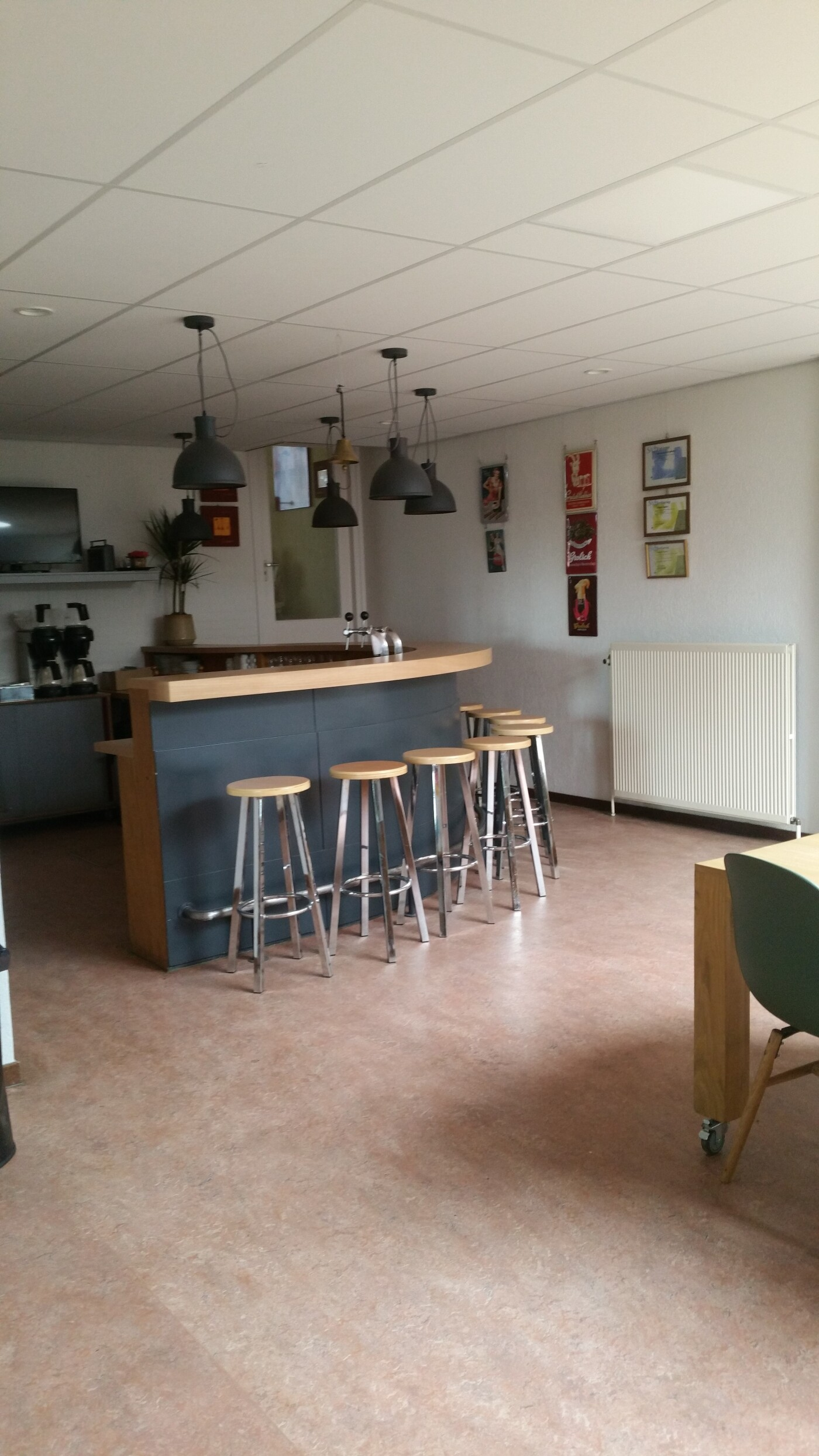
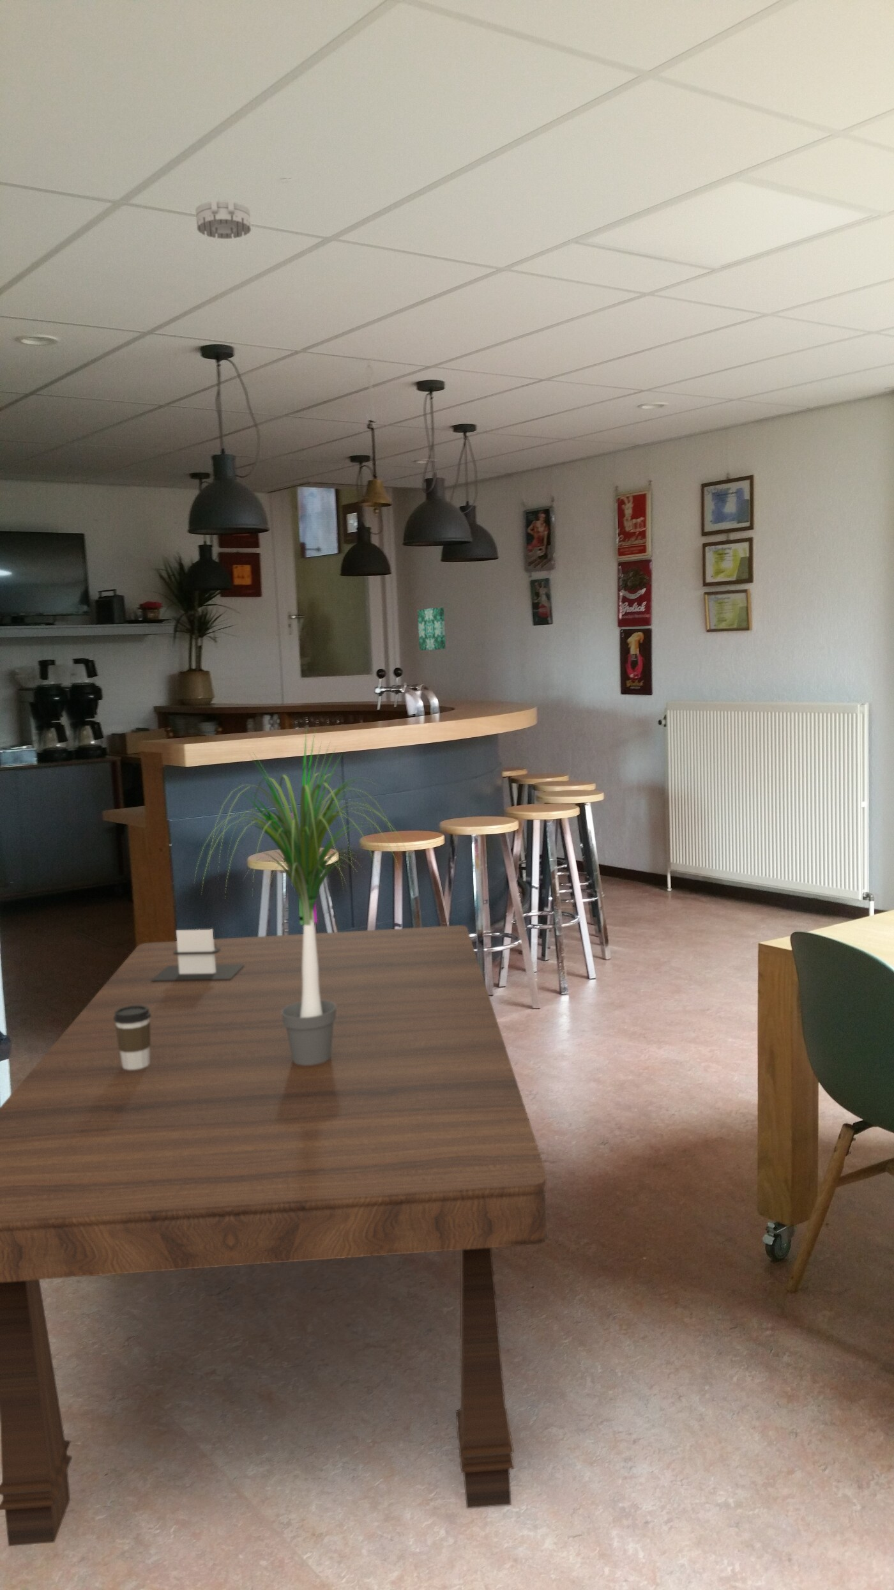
+ coffee cup [114,1006,151,1069]
+ dining table [0,924,549,1546]
+ smoke detector [194,200,251,239]
+ potted plant [193,728,415,1065]
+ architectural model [151,928,245,981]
+ wall art [417,607,446,651]
